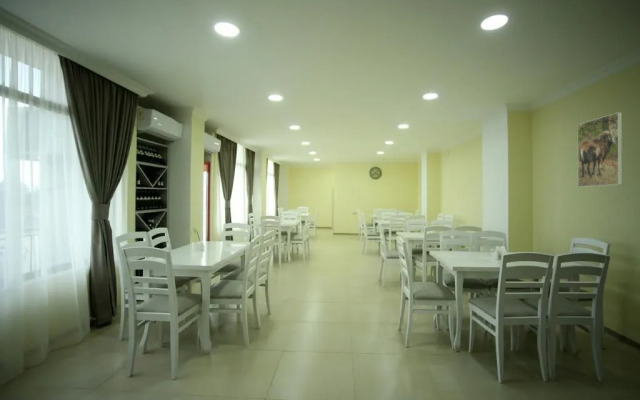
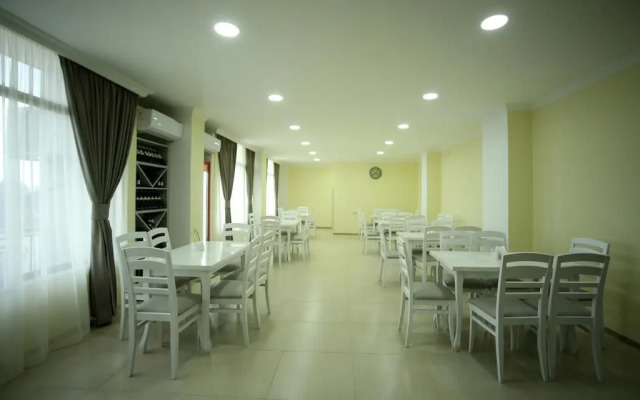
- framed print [577,111,623,188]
